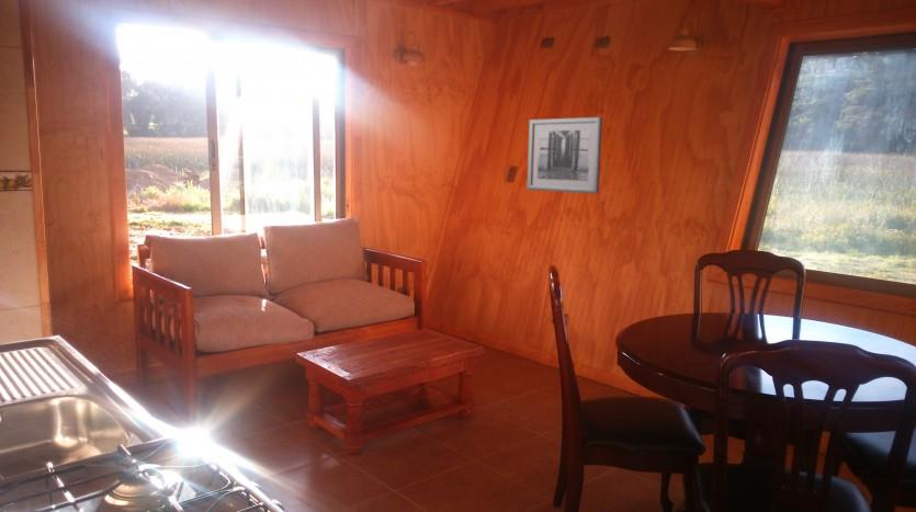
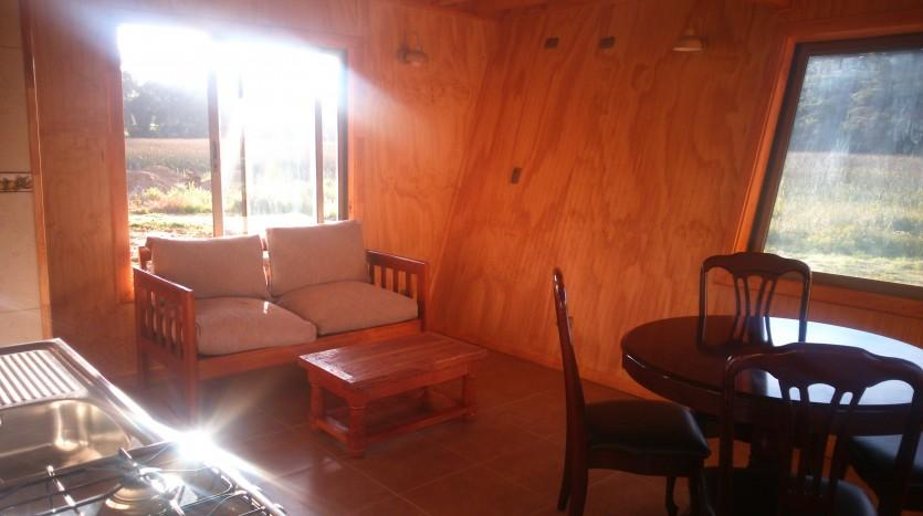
- wall art [525,116,603,195]
